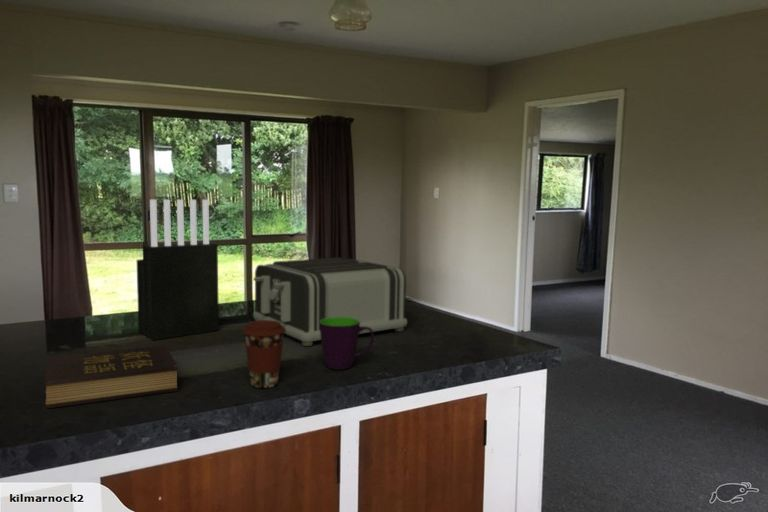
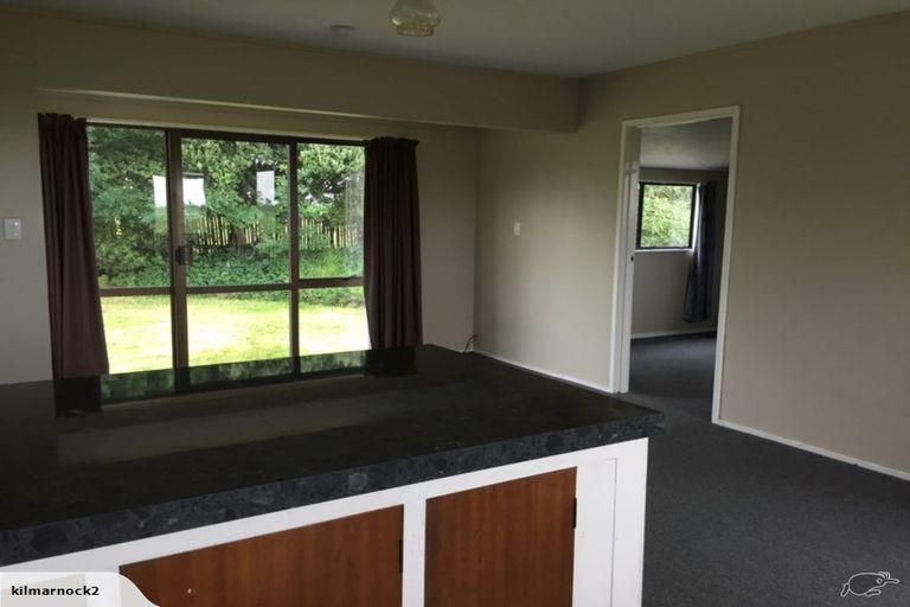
- mug [319,317,375,371]
- toaster [252,256,408,347]
- knife block [136,199,220,341]
- coffee cup [241,320,286,389]
- hardback book [44,345,179,409]
